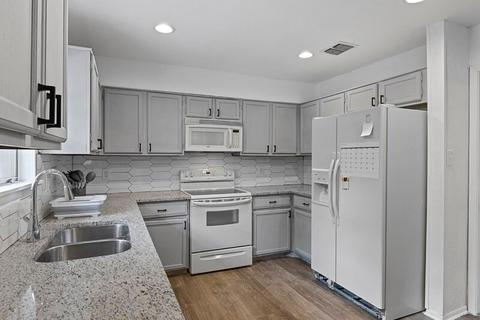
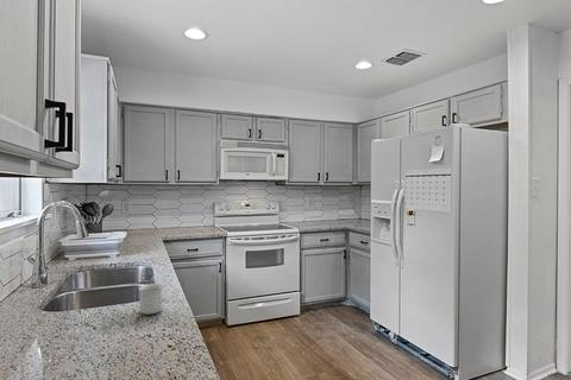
+ mug [138,283,164,316]
